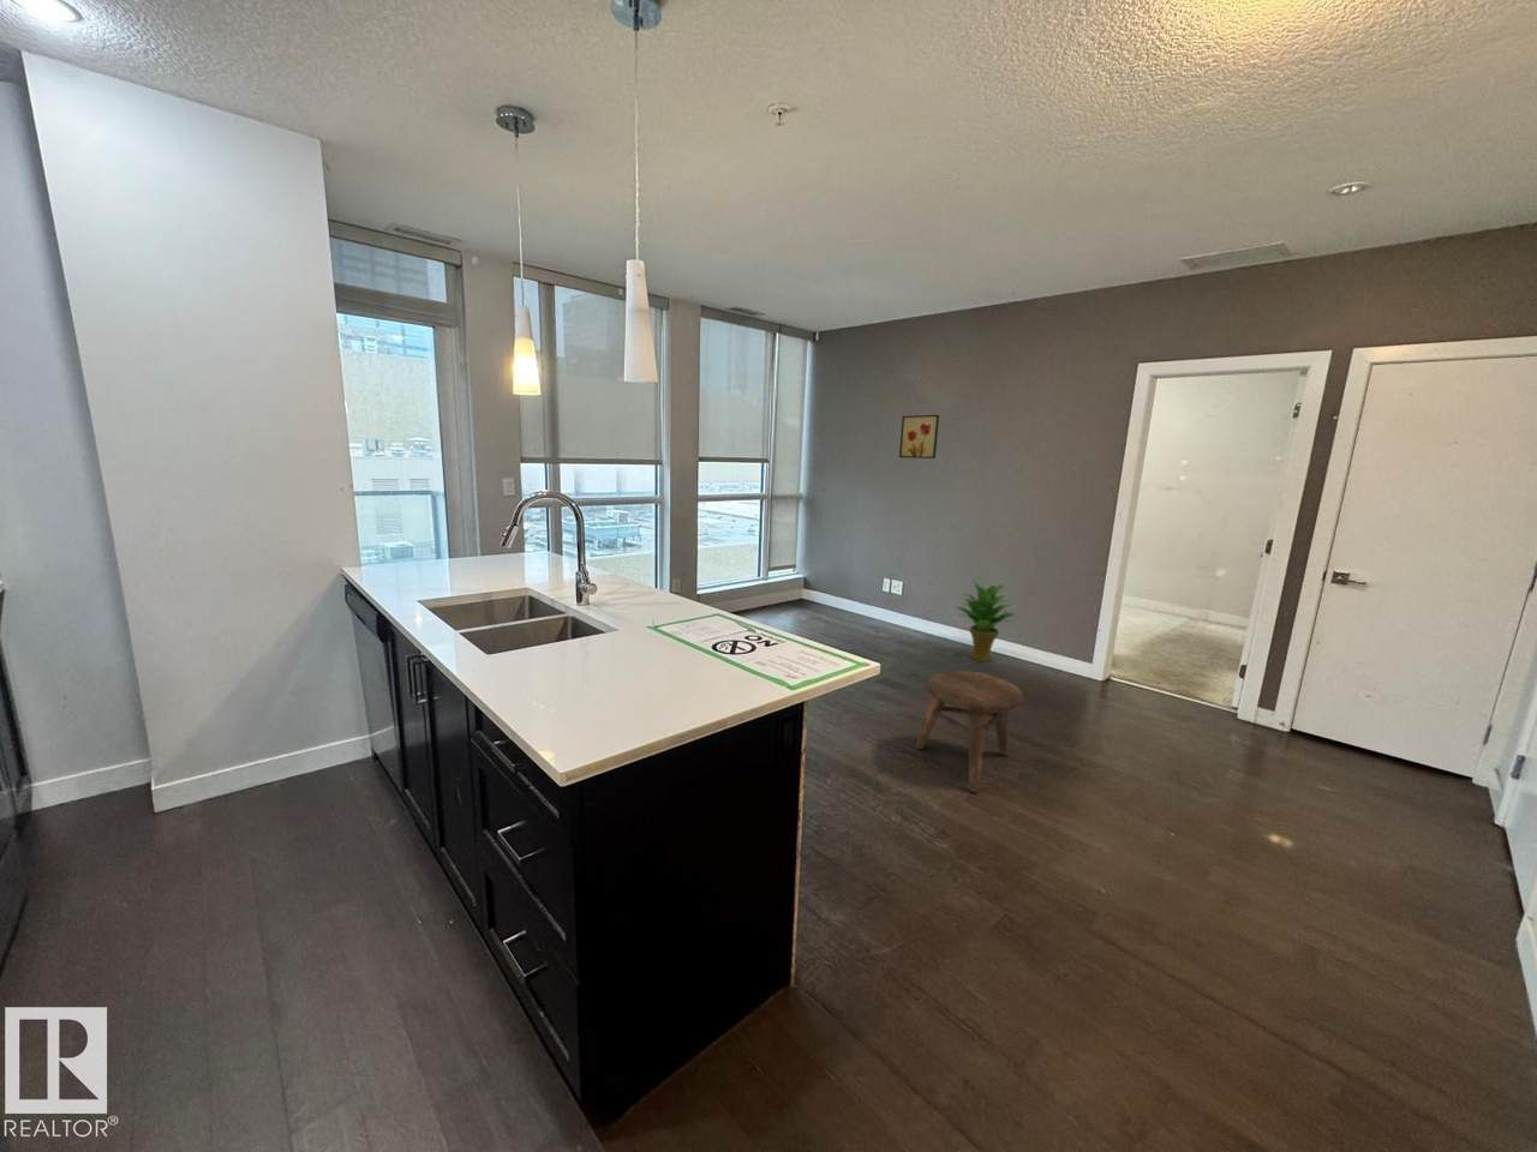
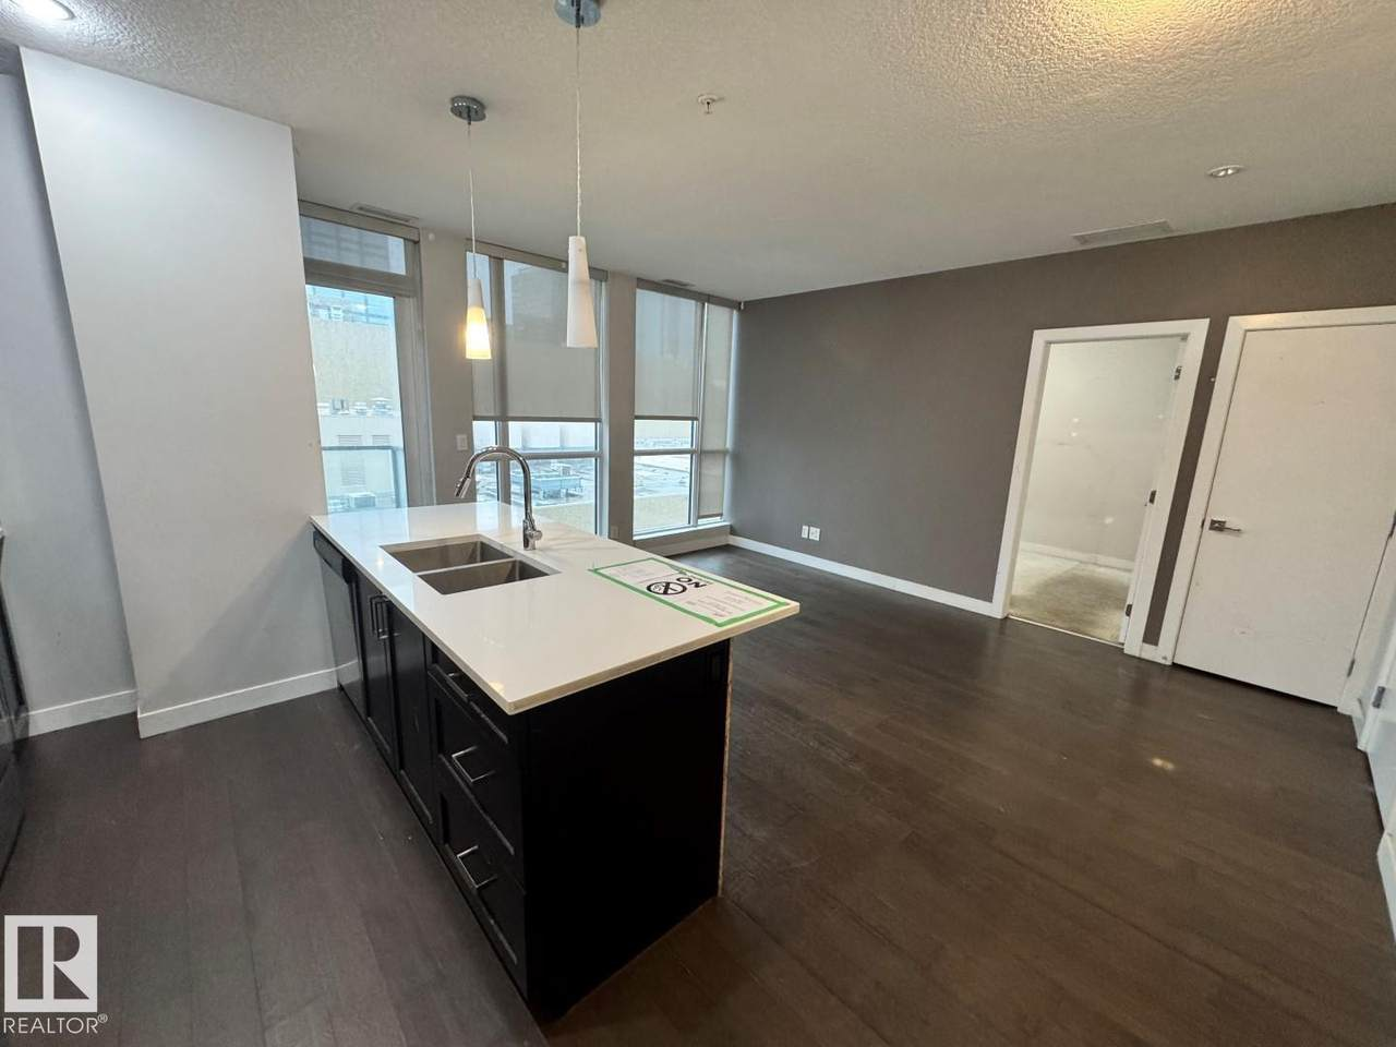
- stool [914,669,1024,793]
- potted plant [954,580,1018,663]
- wall art [898,414,940,460]
